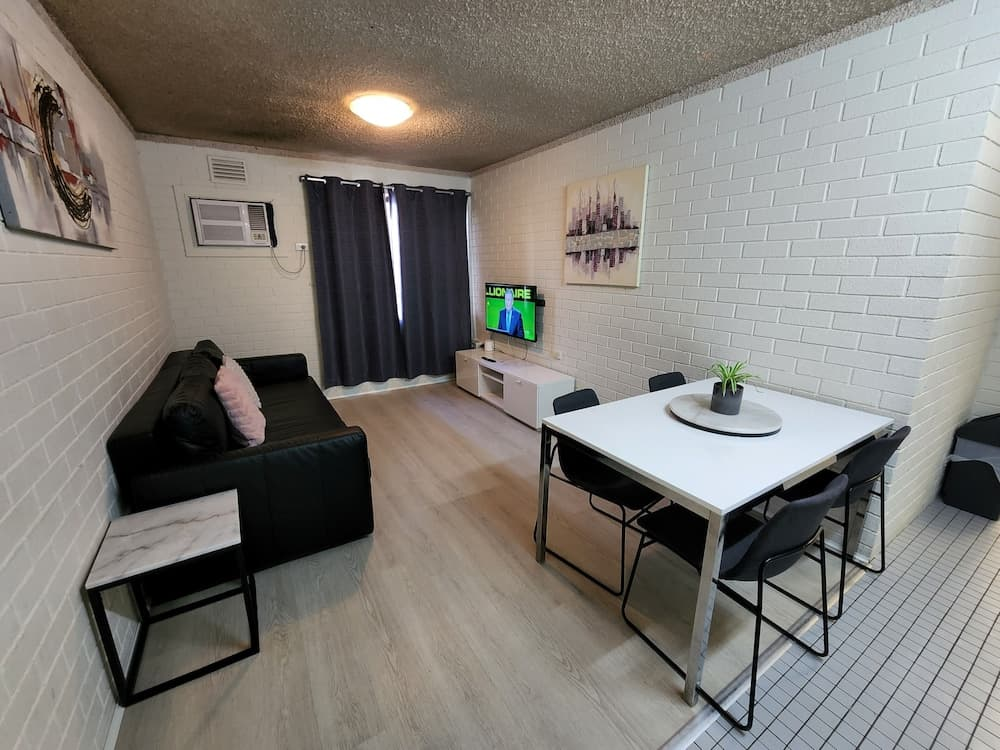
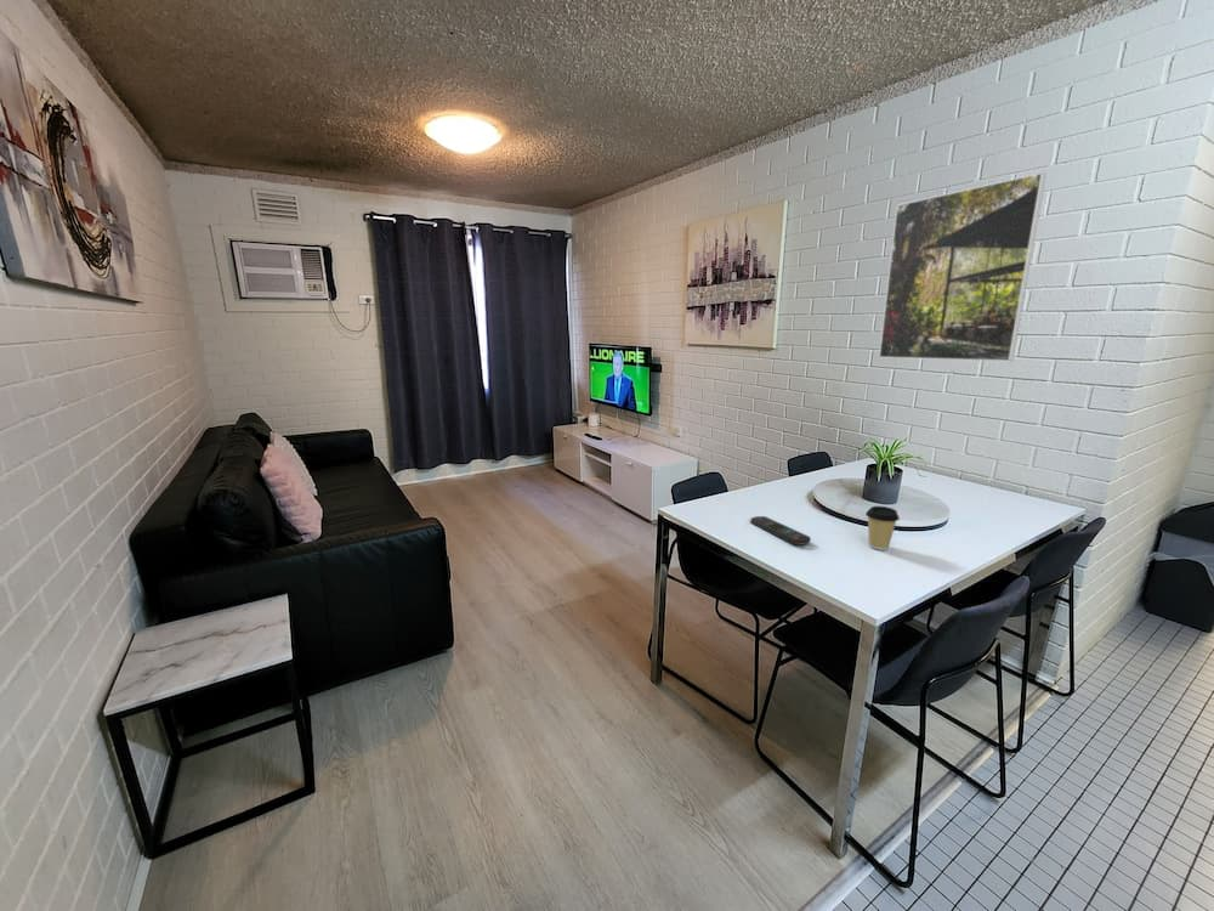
+ remote control [749,515,812,547]
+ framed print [878,171,1048,362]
+ coffee cup [864,505,901,551]
